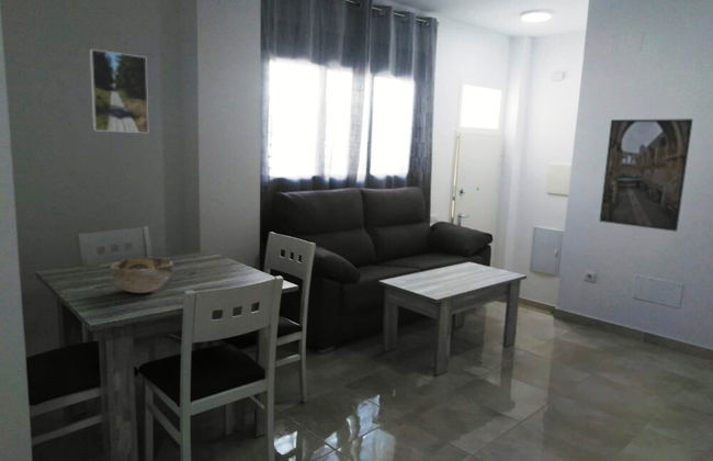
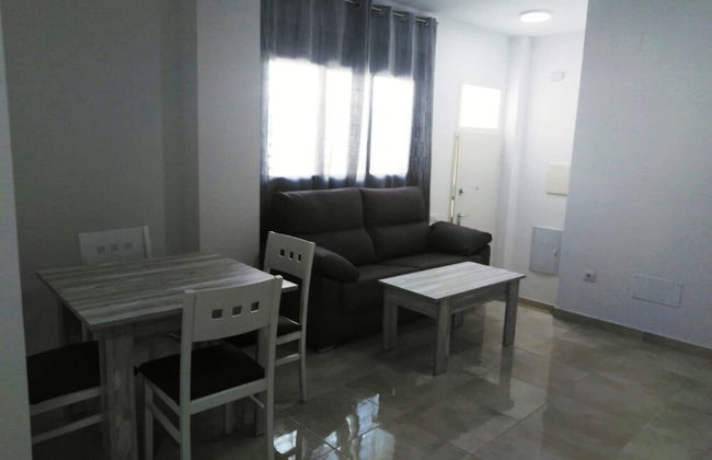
- decorative bowl [110,257,174,294]
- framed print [599,117,694,233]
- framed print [89,48,149,134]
